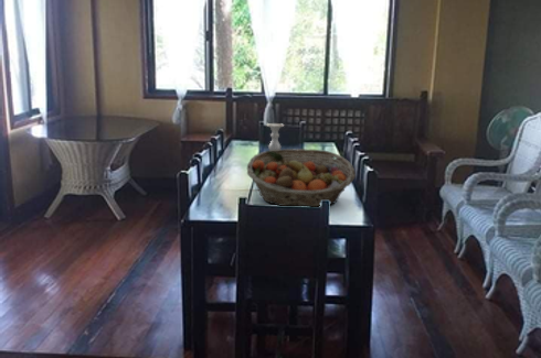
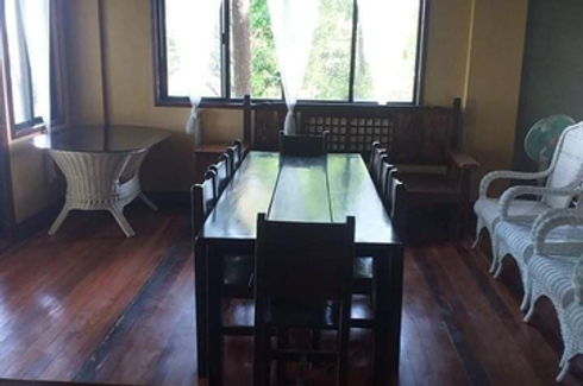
- fruit basket [246,148,357,208]
- candle holder [265,122,285,150]
